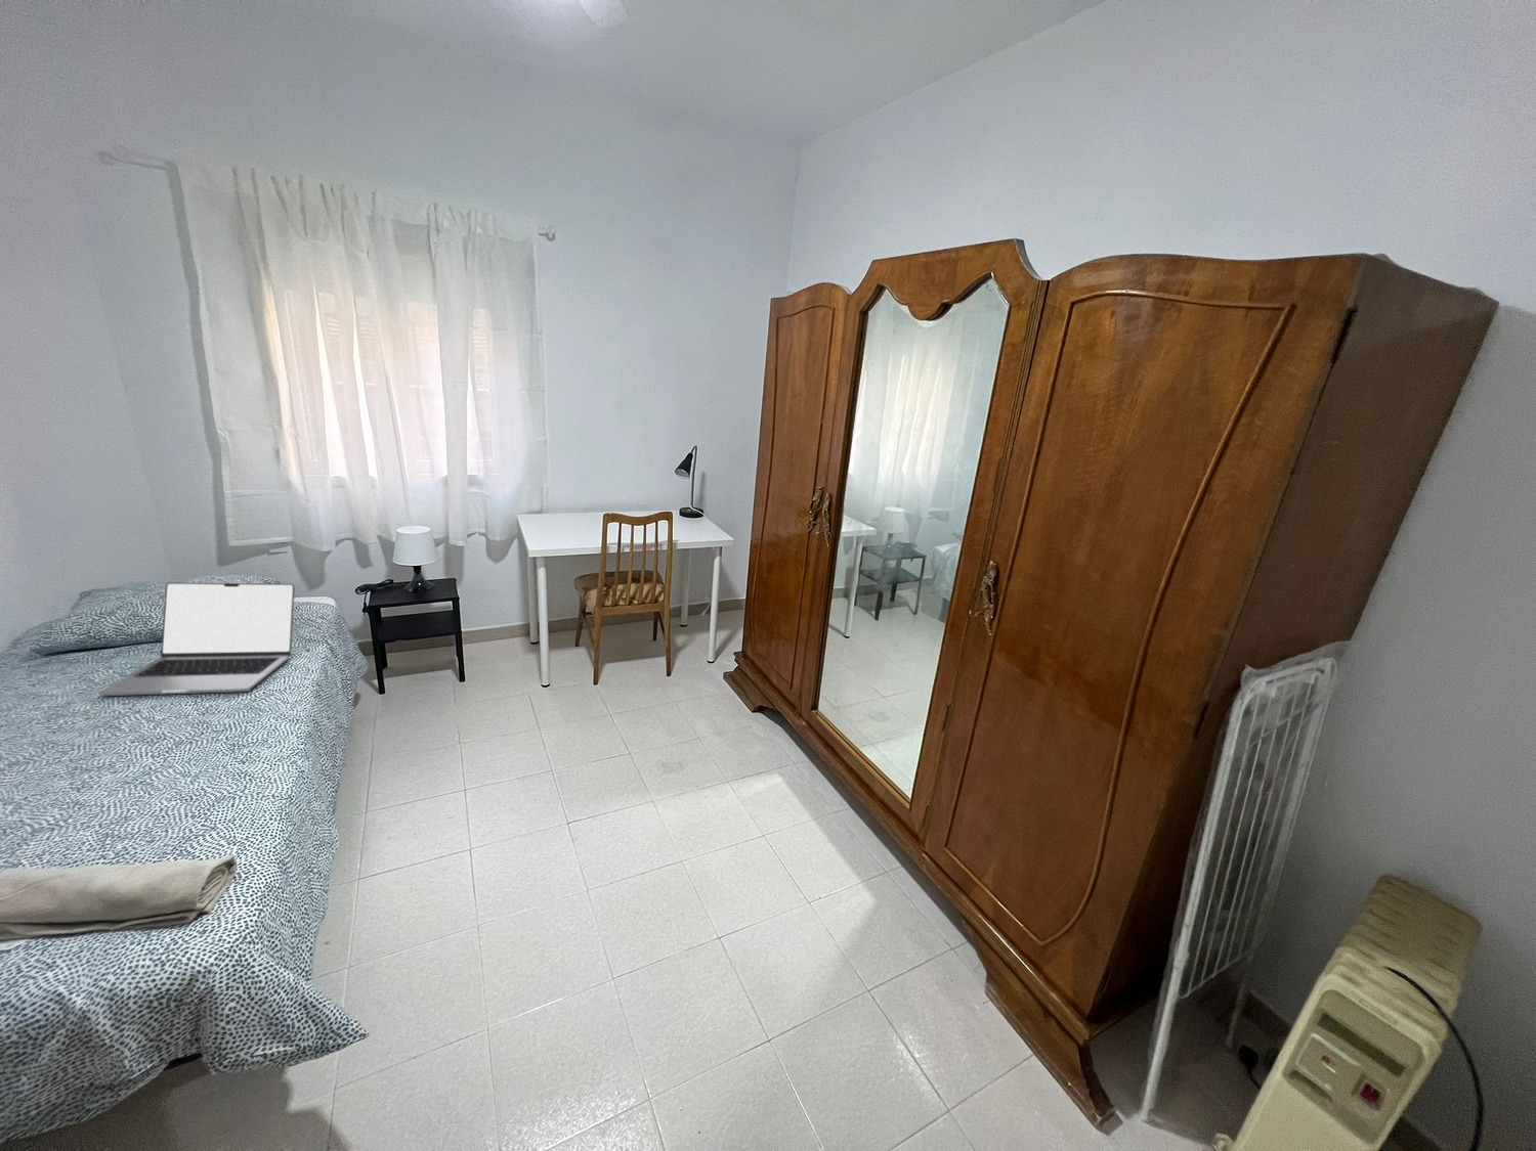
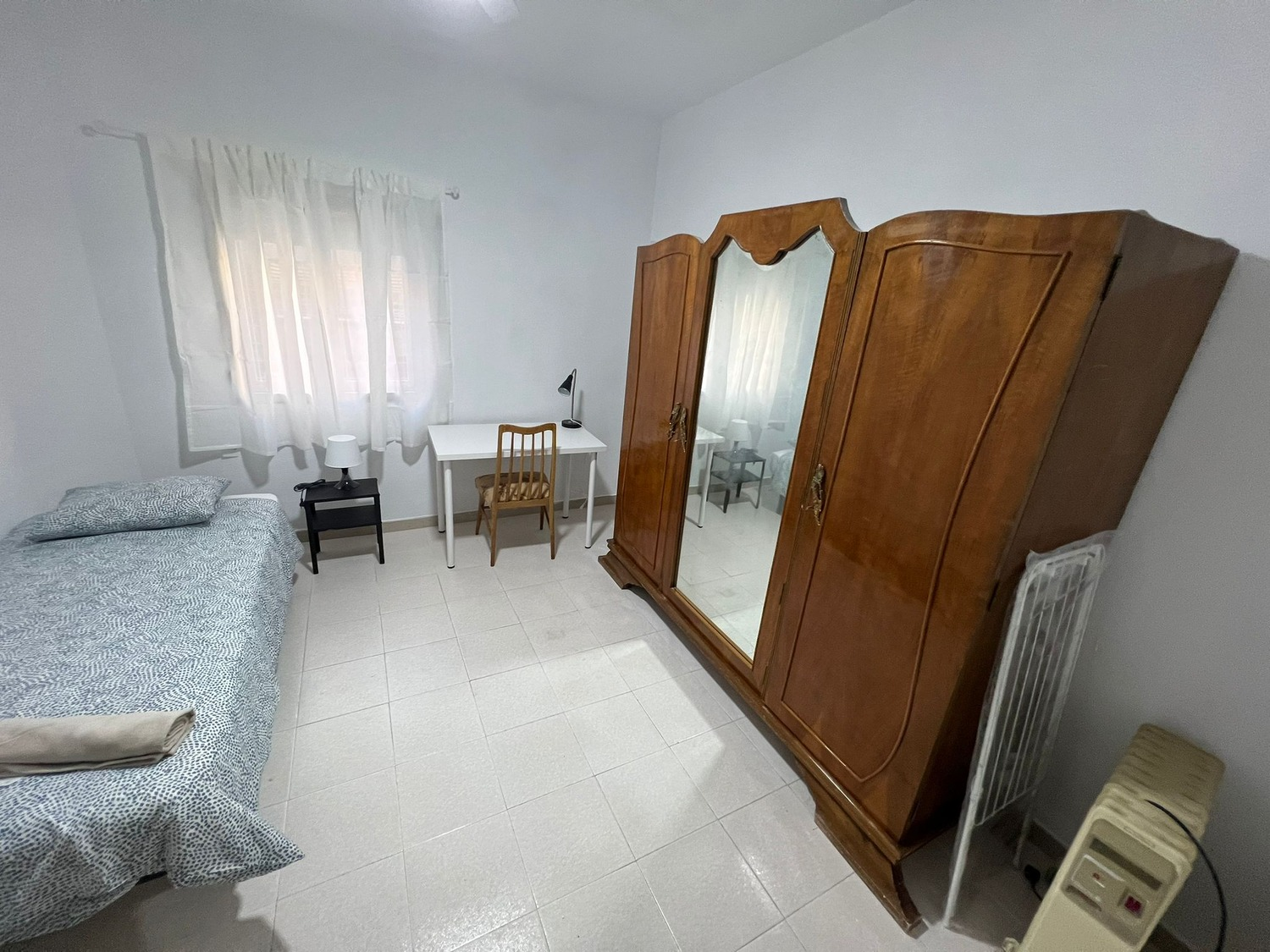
- laptop [98,582,296,696]
